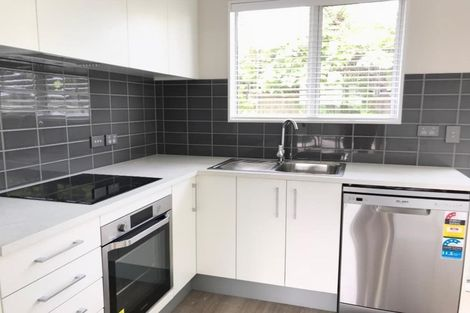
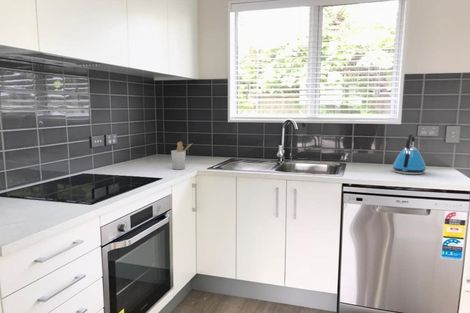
+ kettle [391,133,427,175]
+ utensil holder [170,141,193,170]
